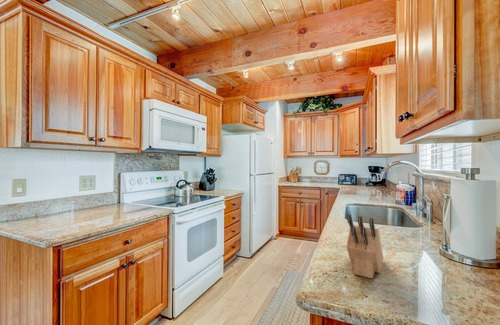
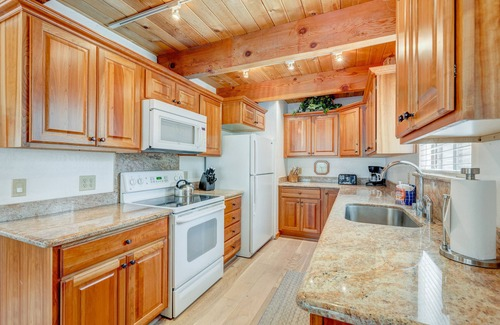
- knife block [345,213,385,280]
